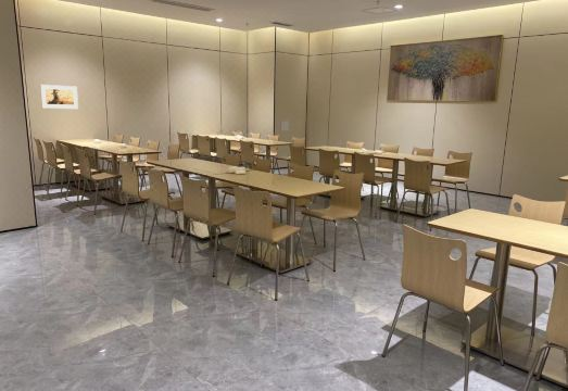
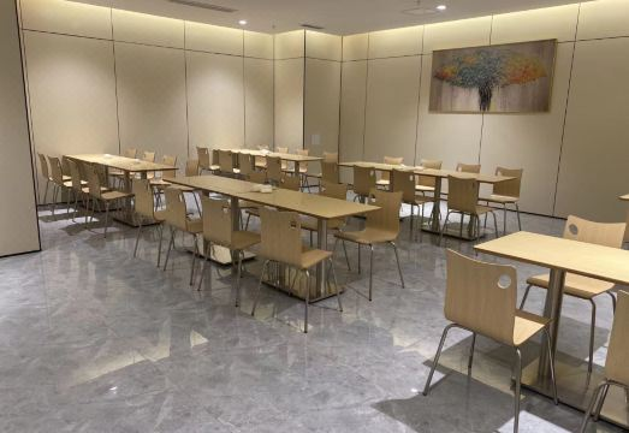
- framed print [39,84,79,110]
